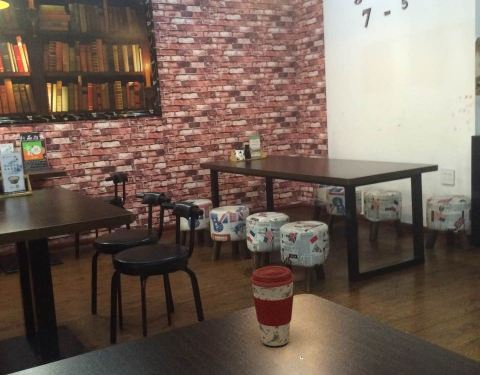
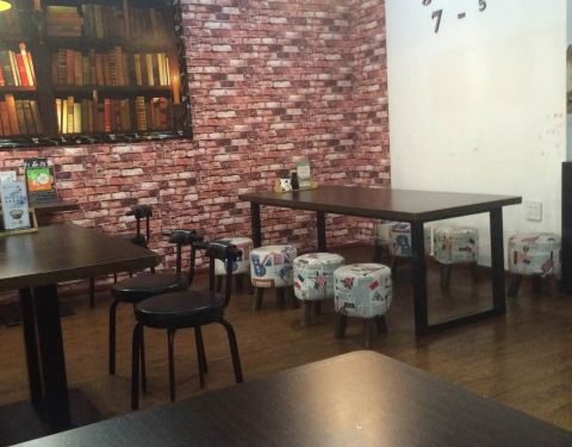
- coffee cup [249,265,296,347]
